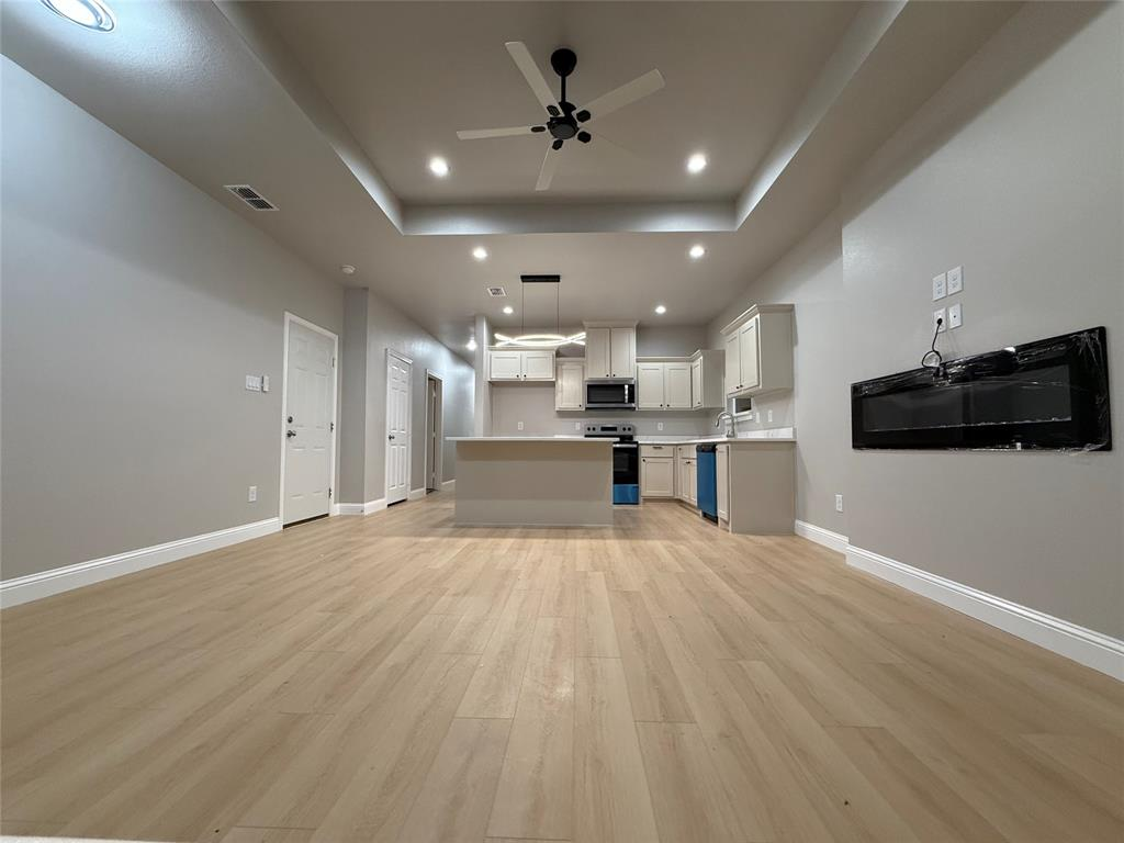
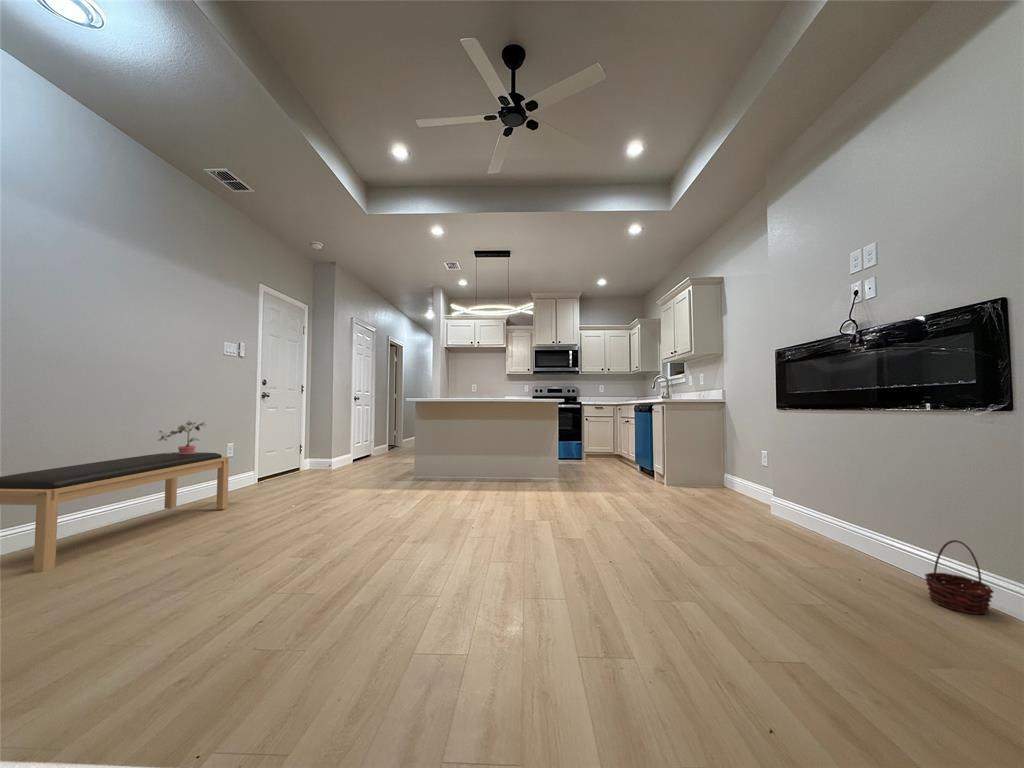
+ potted plant [157,420,207,454]
+ basket [923,539,995,616]
+ bench [0,451,230,573]
